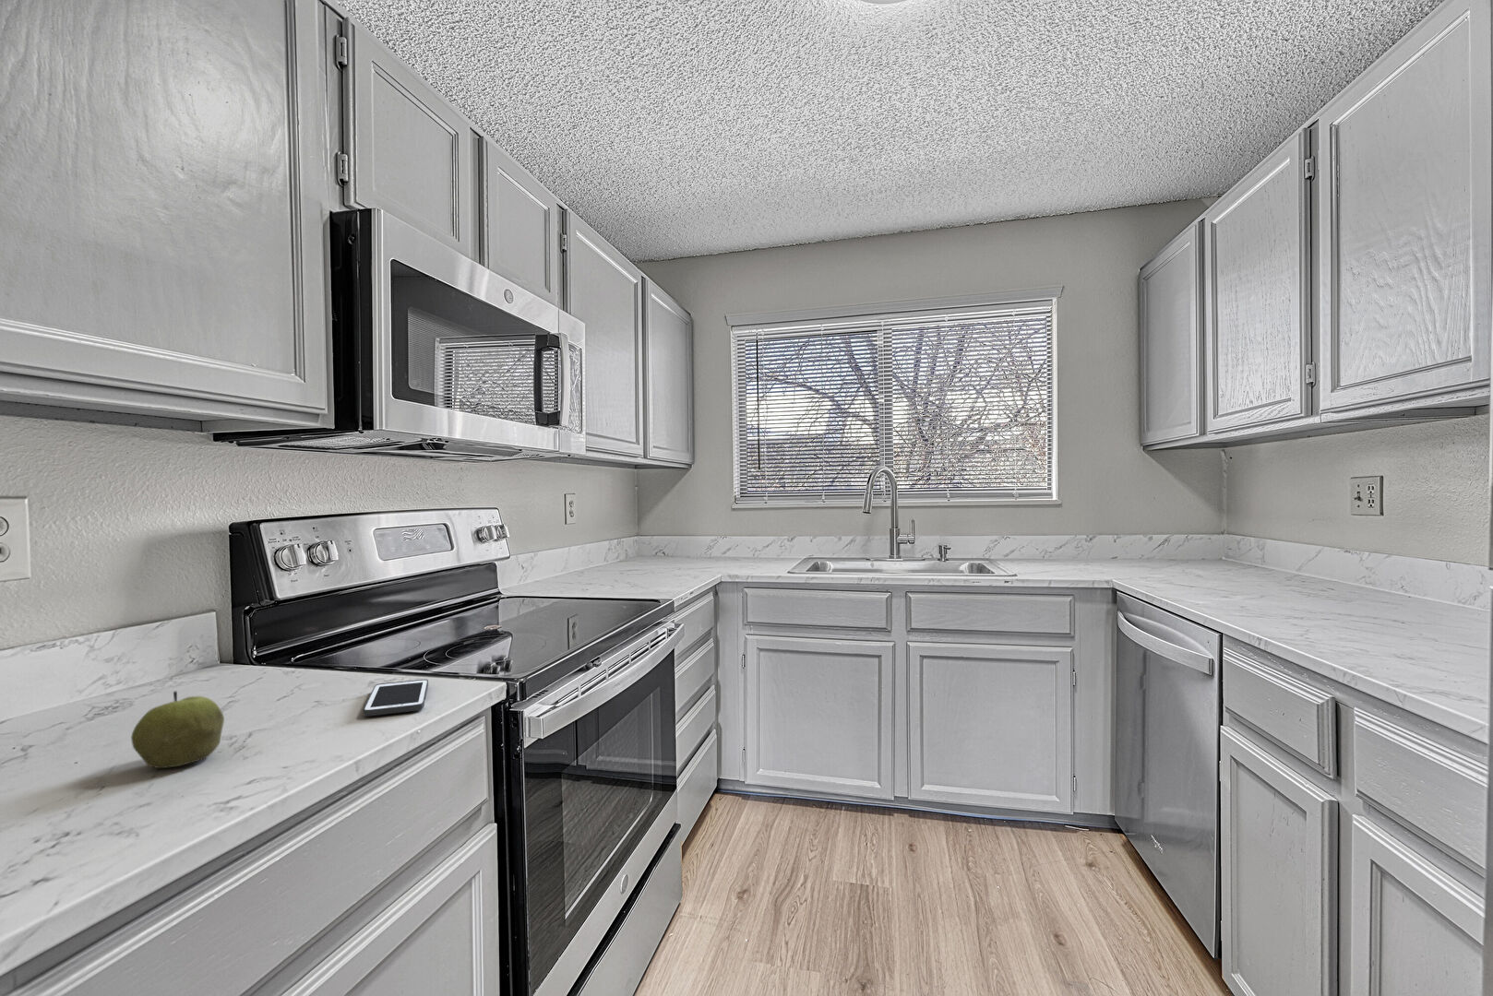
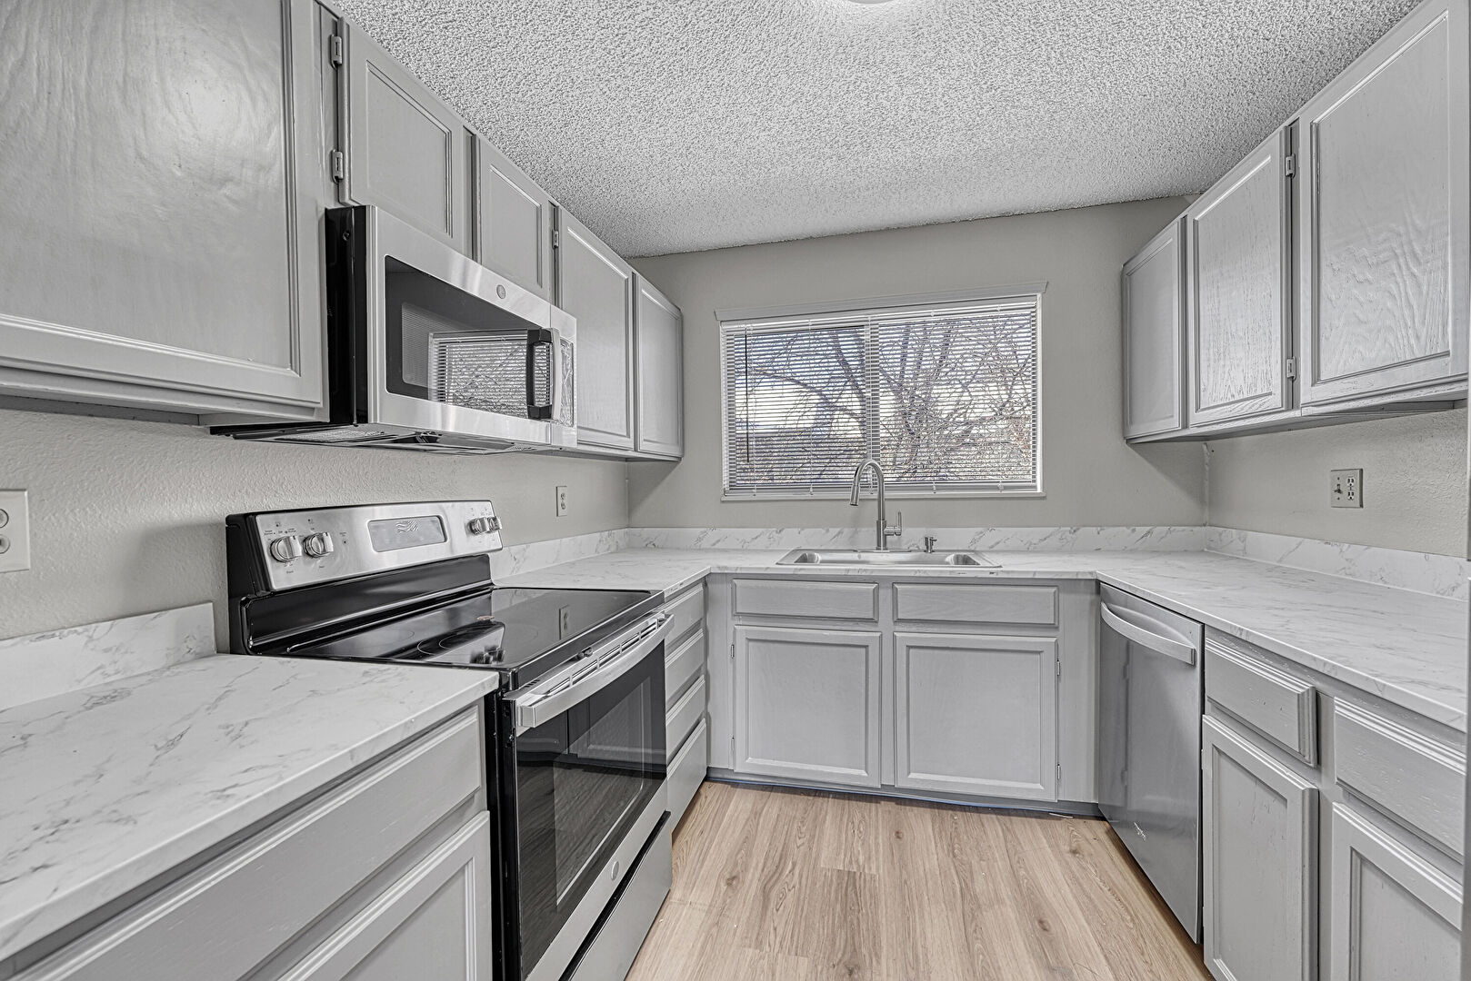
- apple [130,690,226,769]
- cell phone [362,679,429,717]
